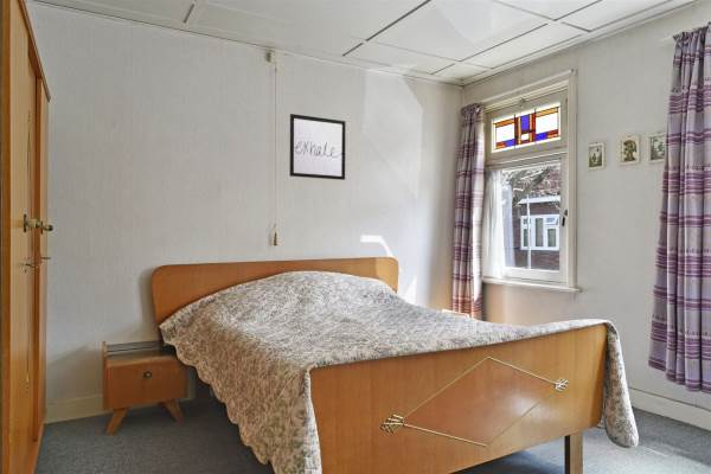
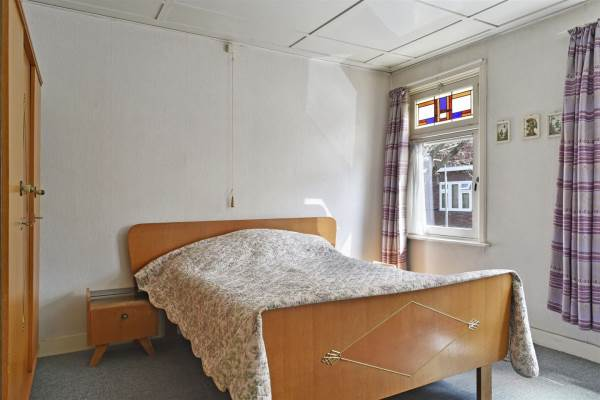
- wall art [288,113,347,181]
